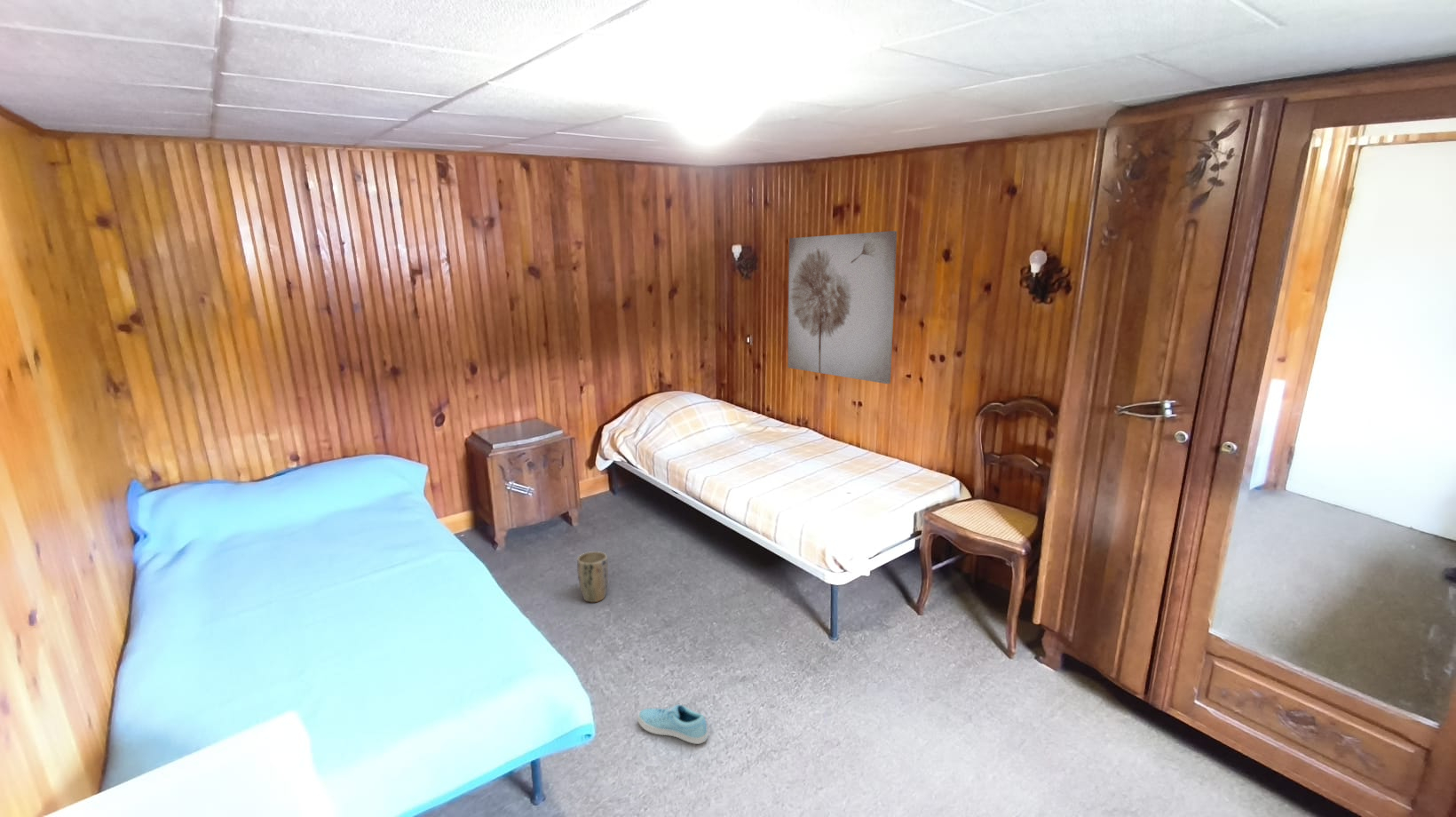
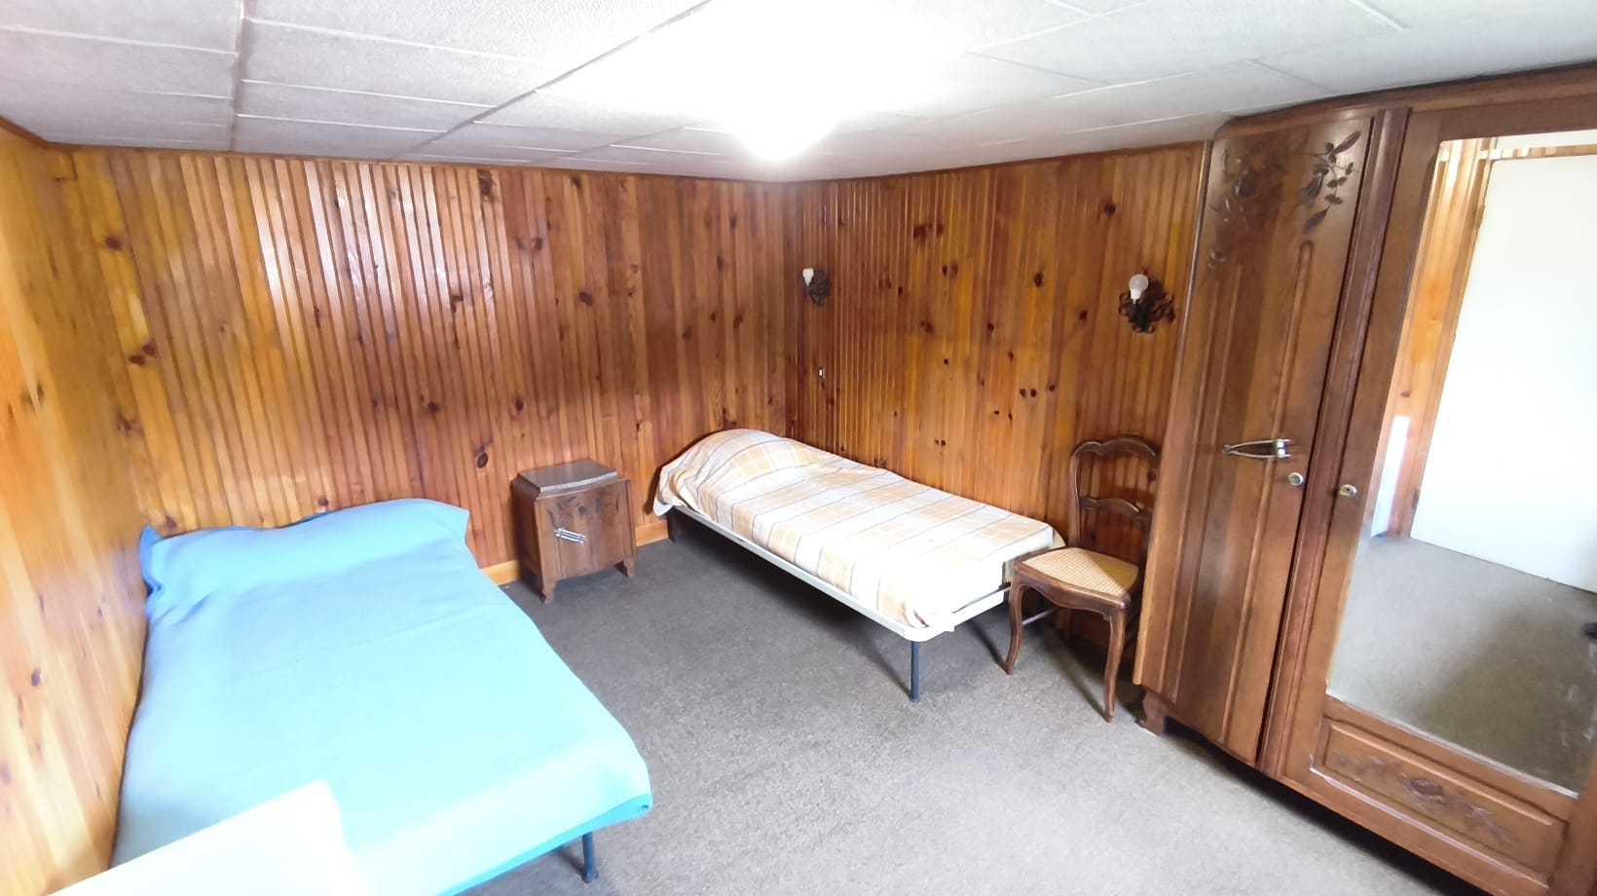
- wall art [787,230,898,385]
- sneaker [637,704,709,745]
- plant pot [576,551,609,603]
